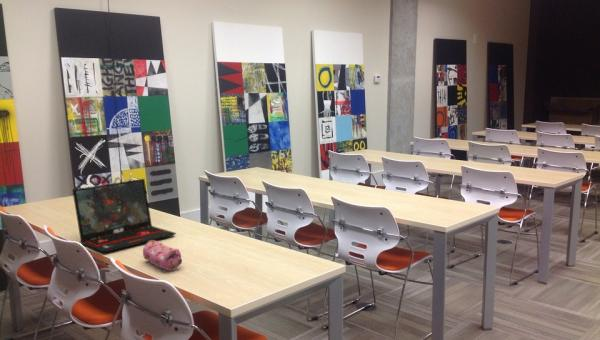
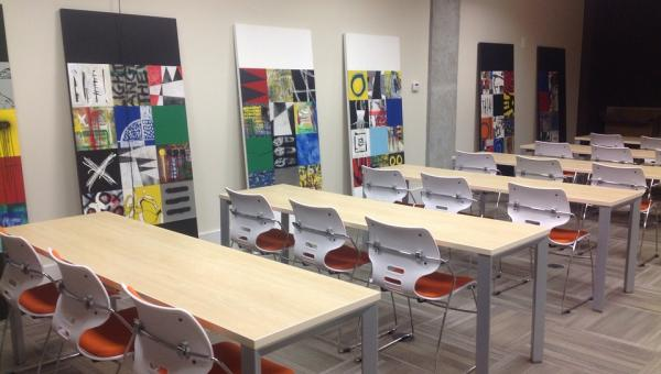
- laptop [71,178,177,253]
- pencil case [142,240,183,271]
